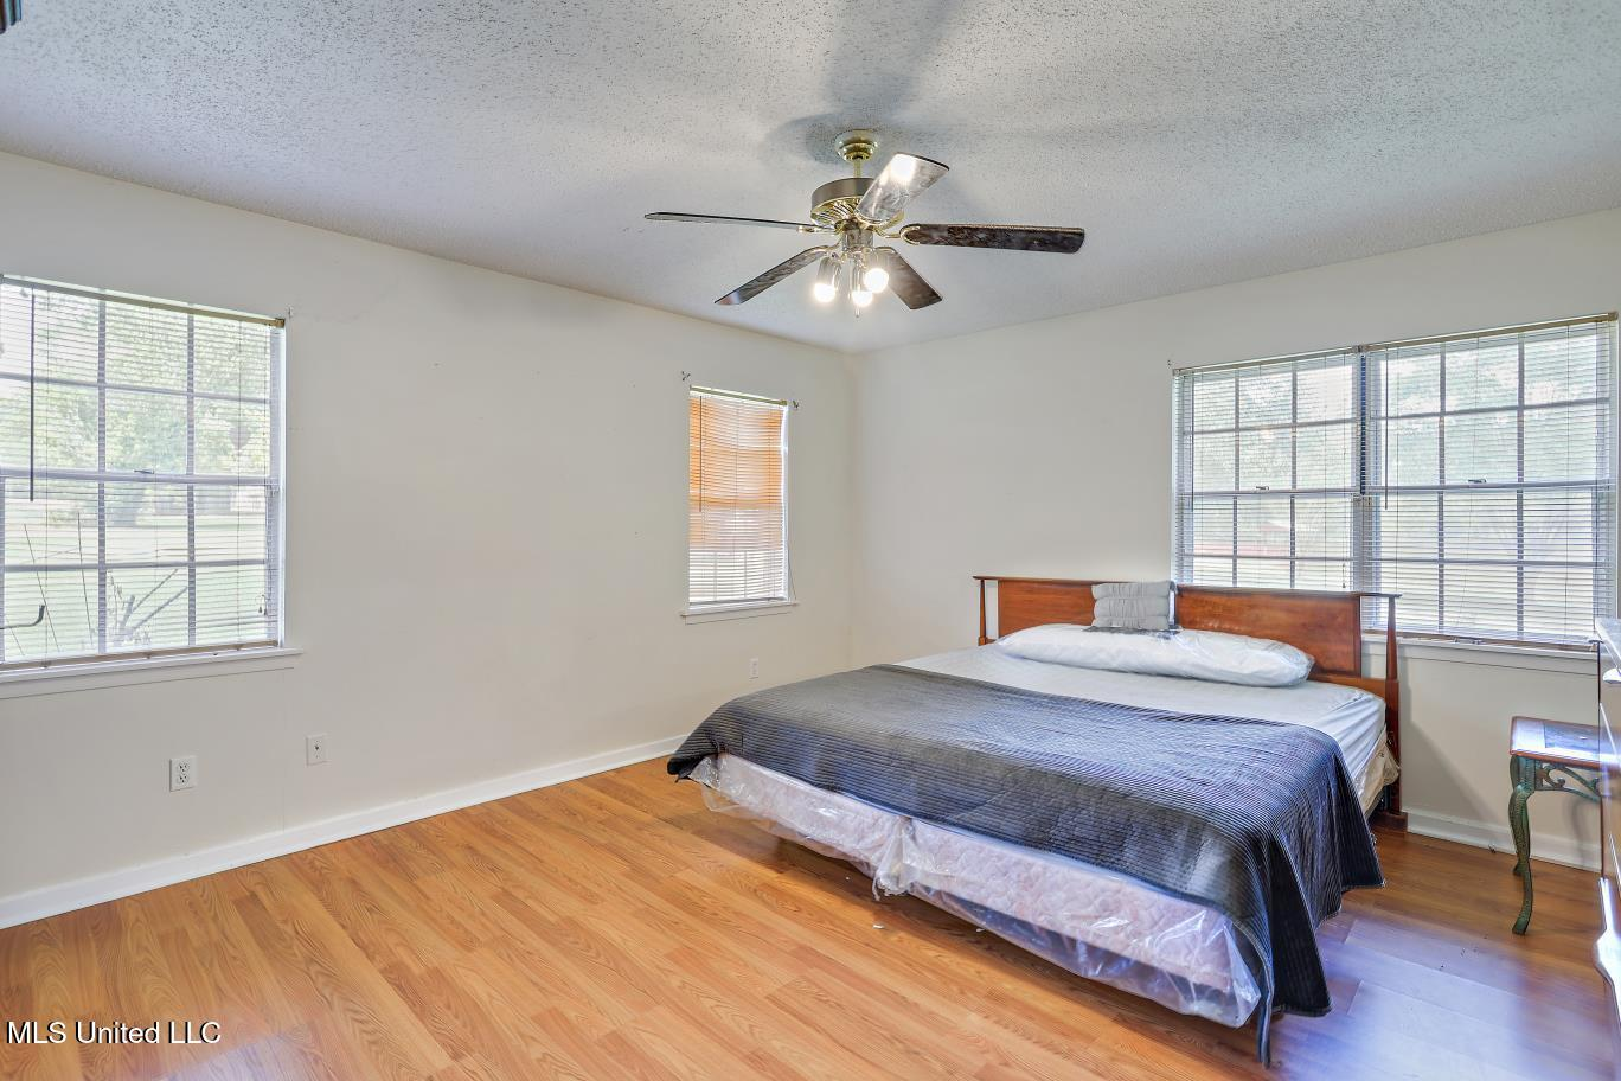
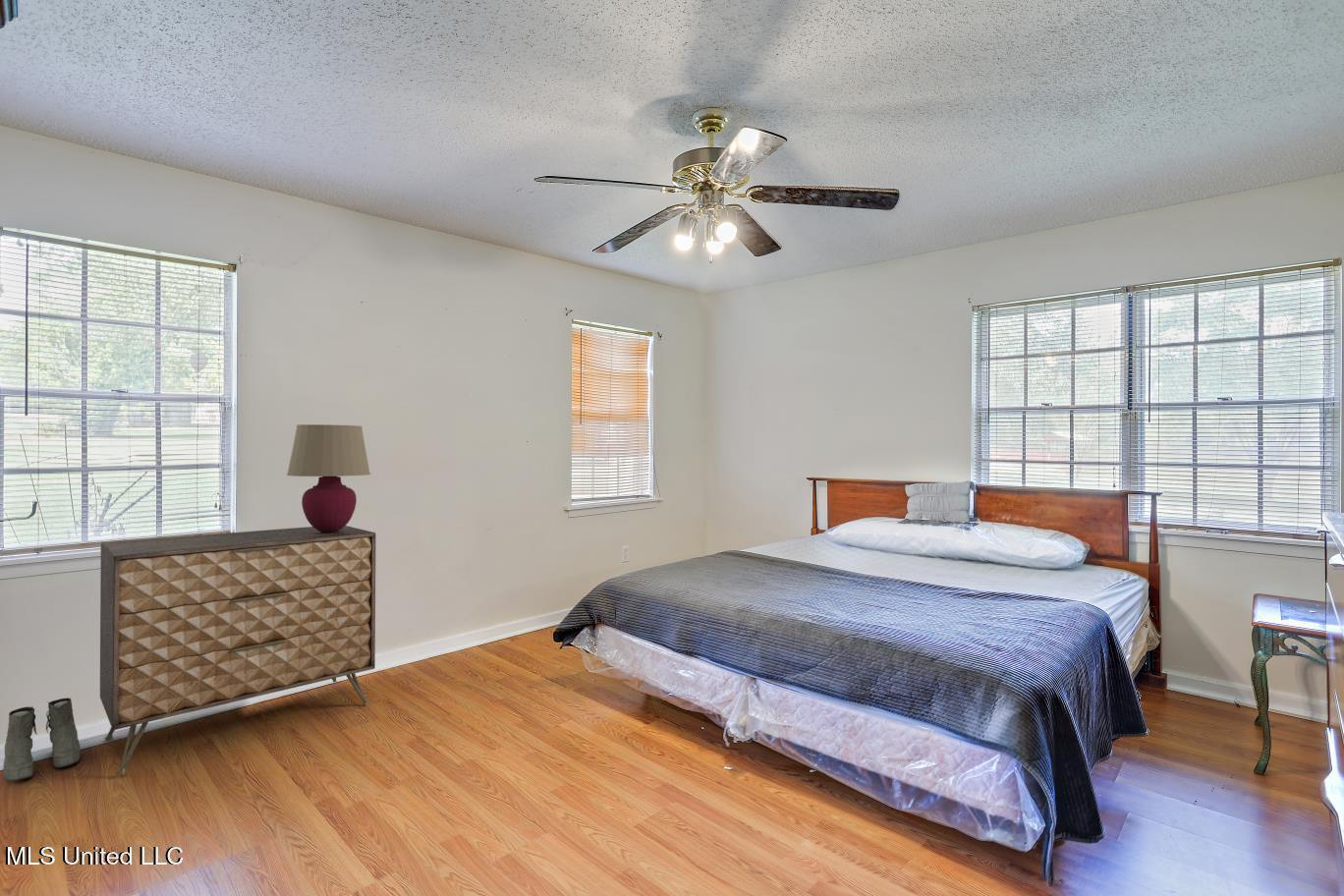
+ boots [2,697,81,783]
+ dresser [99,525,376,775]
+ table lamp [286,423,371,532]
